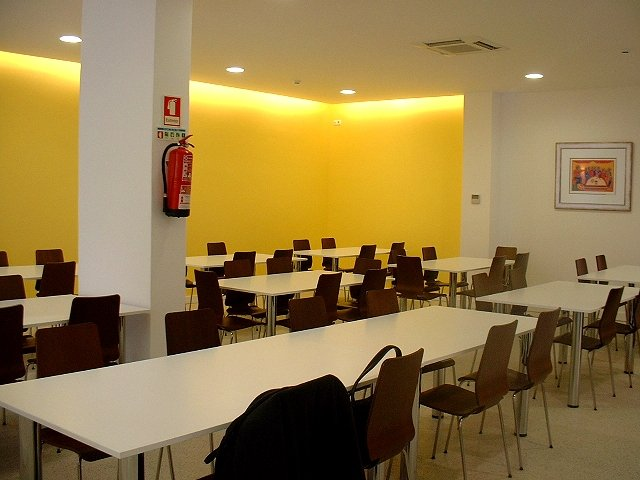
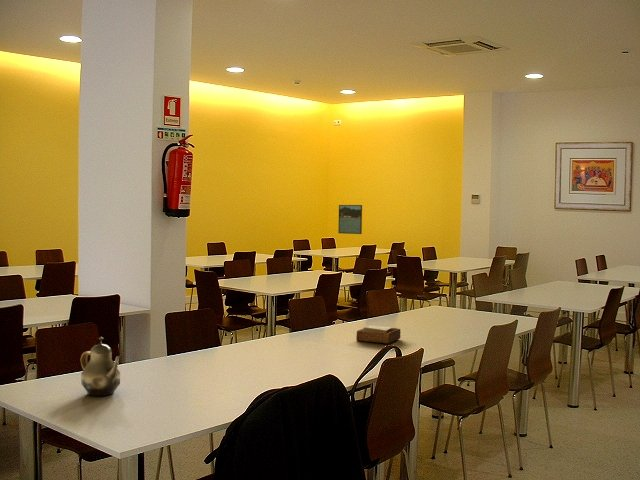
+ napkin holder [355,325,402,344]
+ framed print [337,204,363,235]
+ teapot [79,336,121,397]
